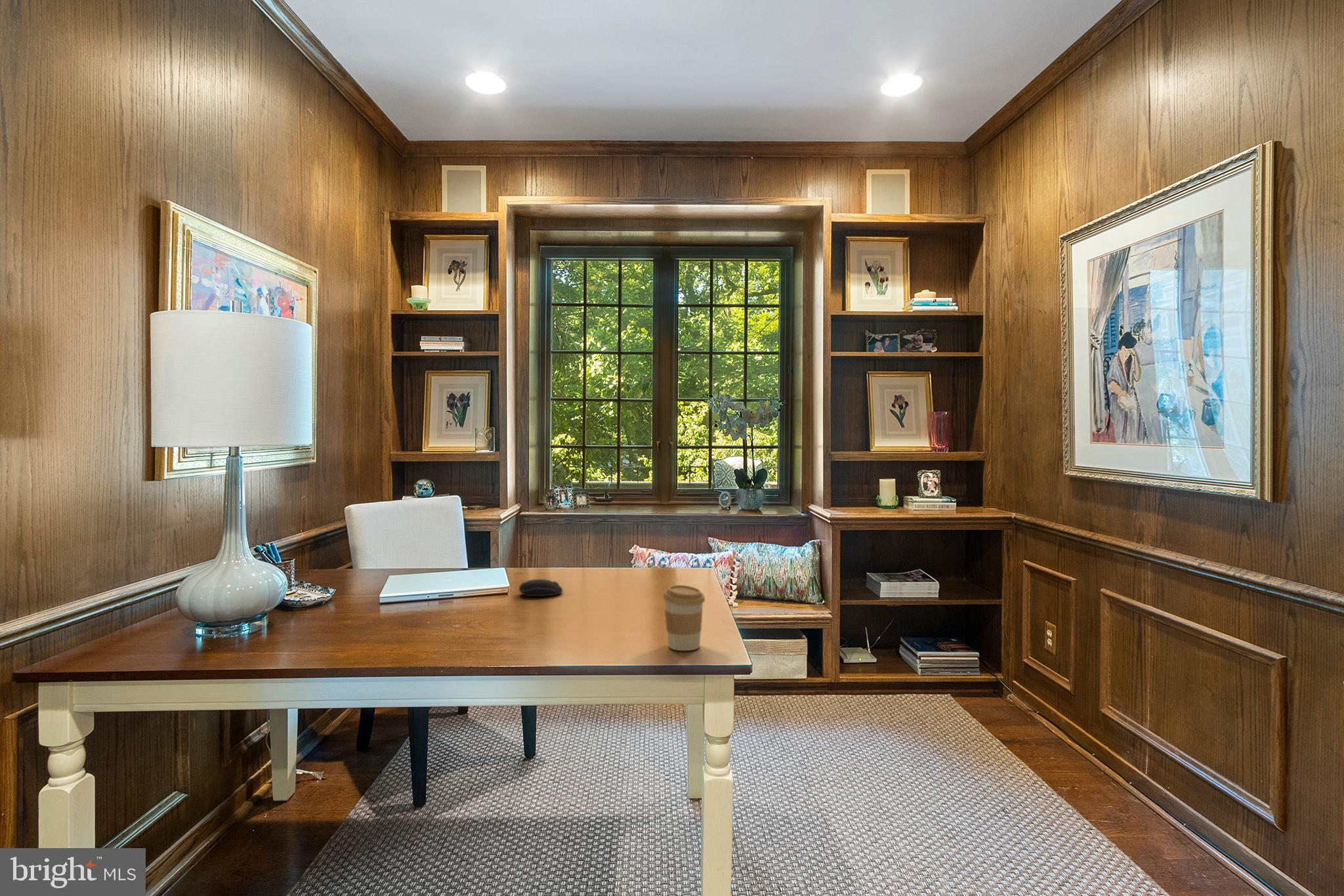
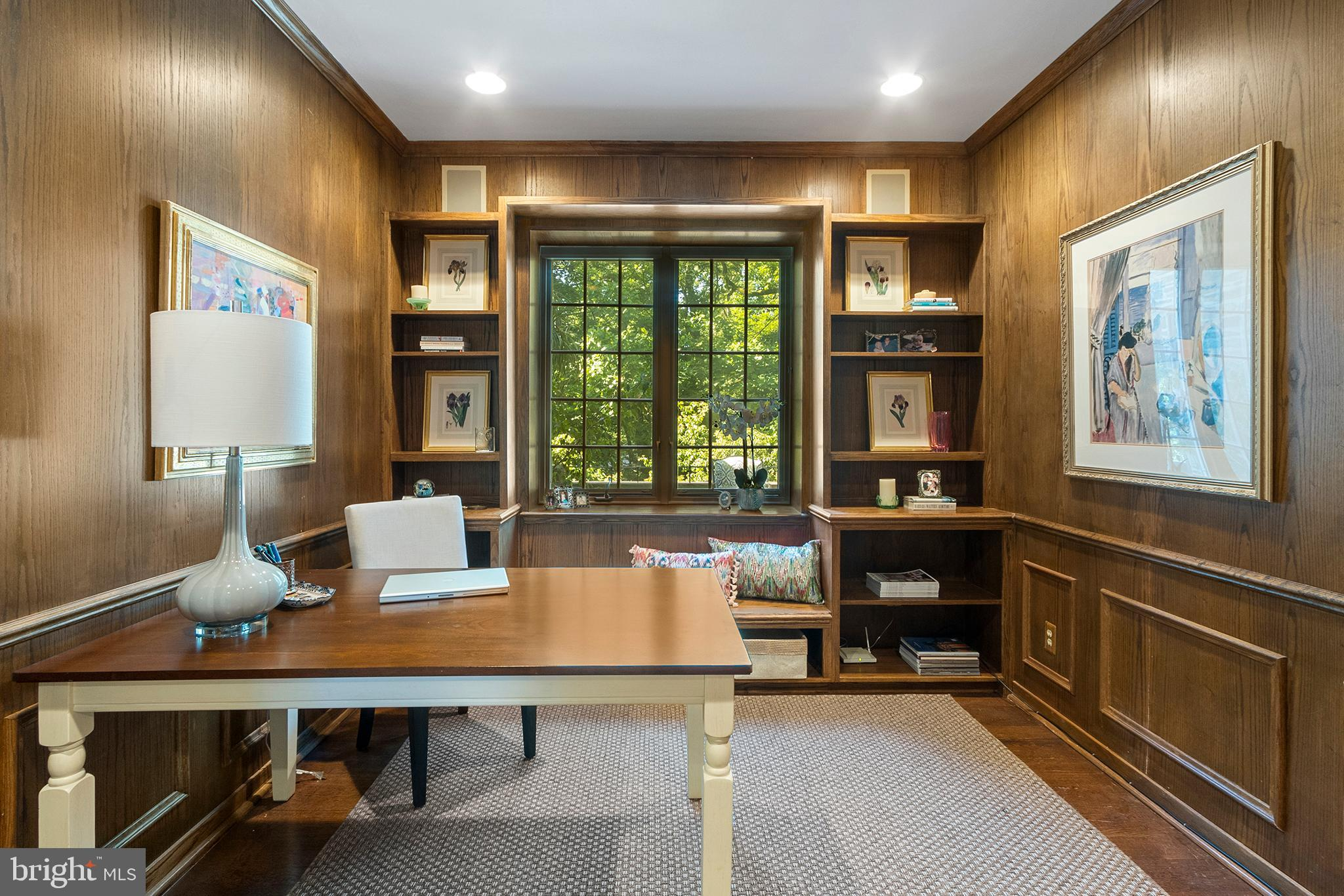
- coffee cup [662,584,705,651]
- computer mouse [518,579,564,597]
